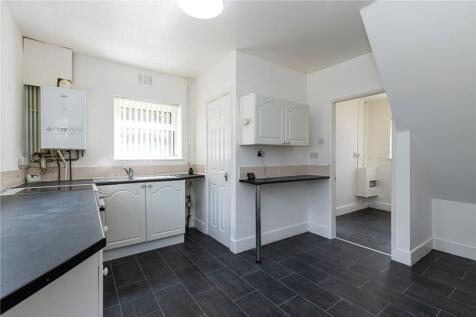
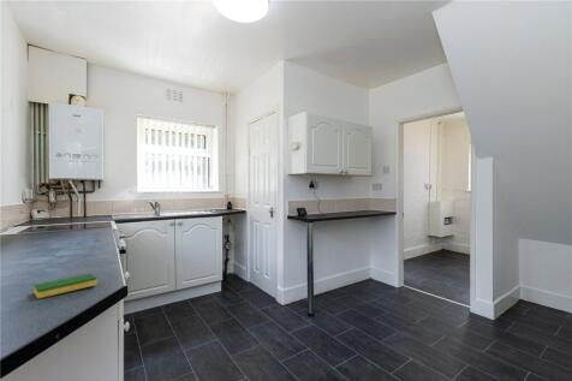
+ dish sponge [32,273,97,299]
